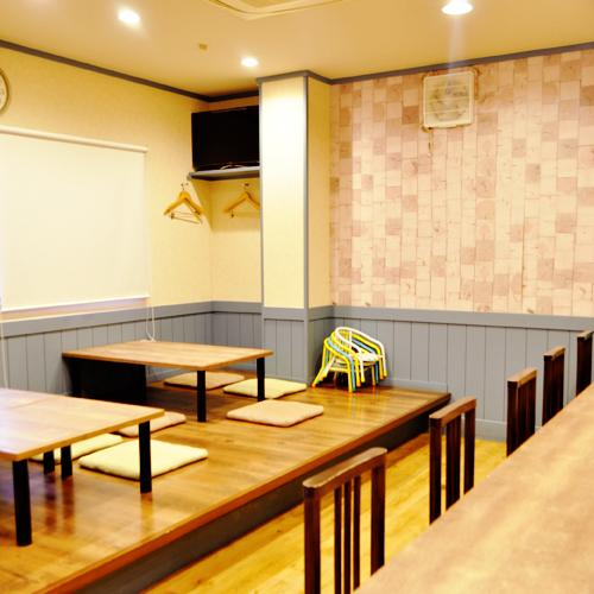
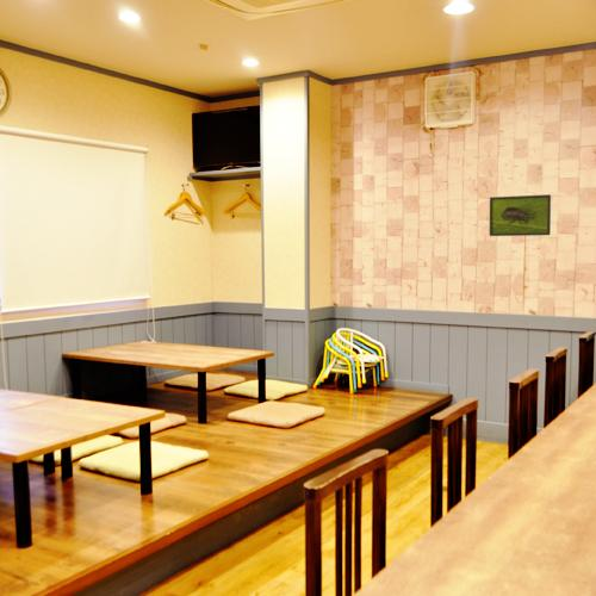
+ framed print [489,193,552,237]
